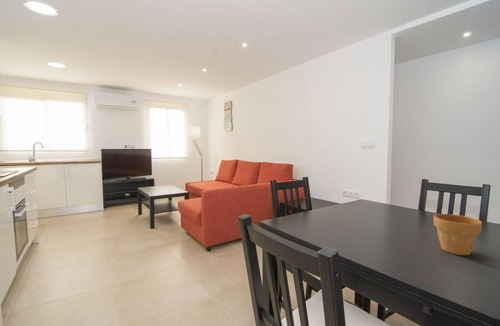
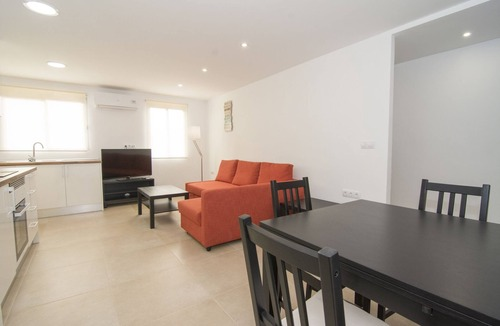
- flower pot [433,213,483,256]
